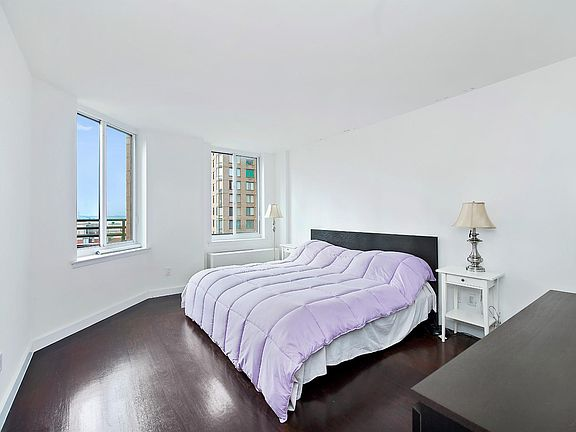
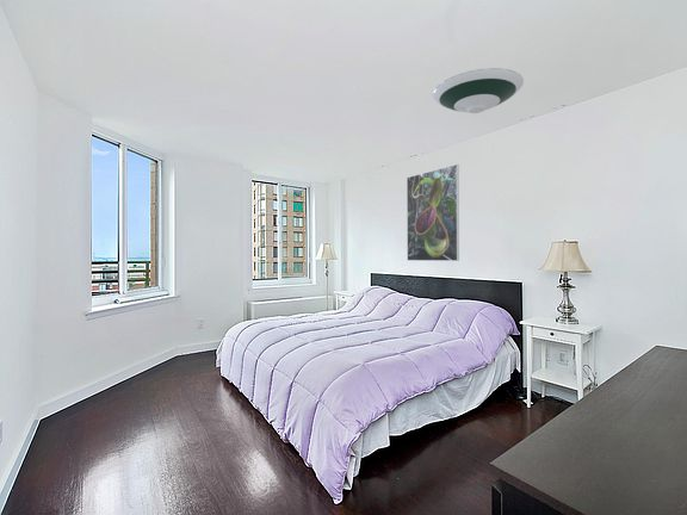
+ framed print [406,163,460,262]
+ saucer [432,67,525,114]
